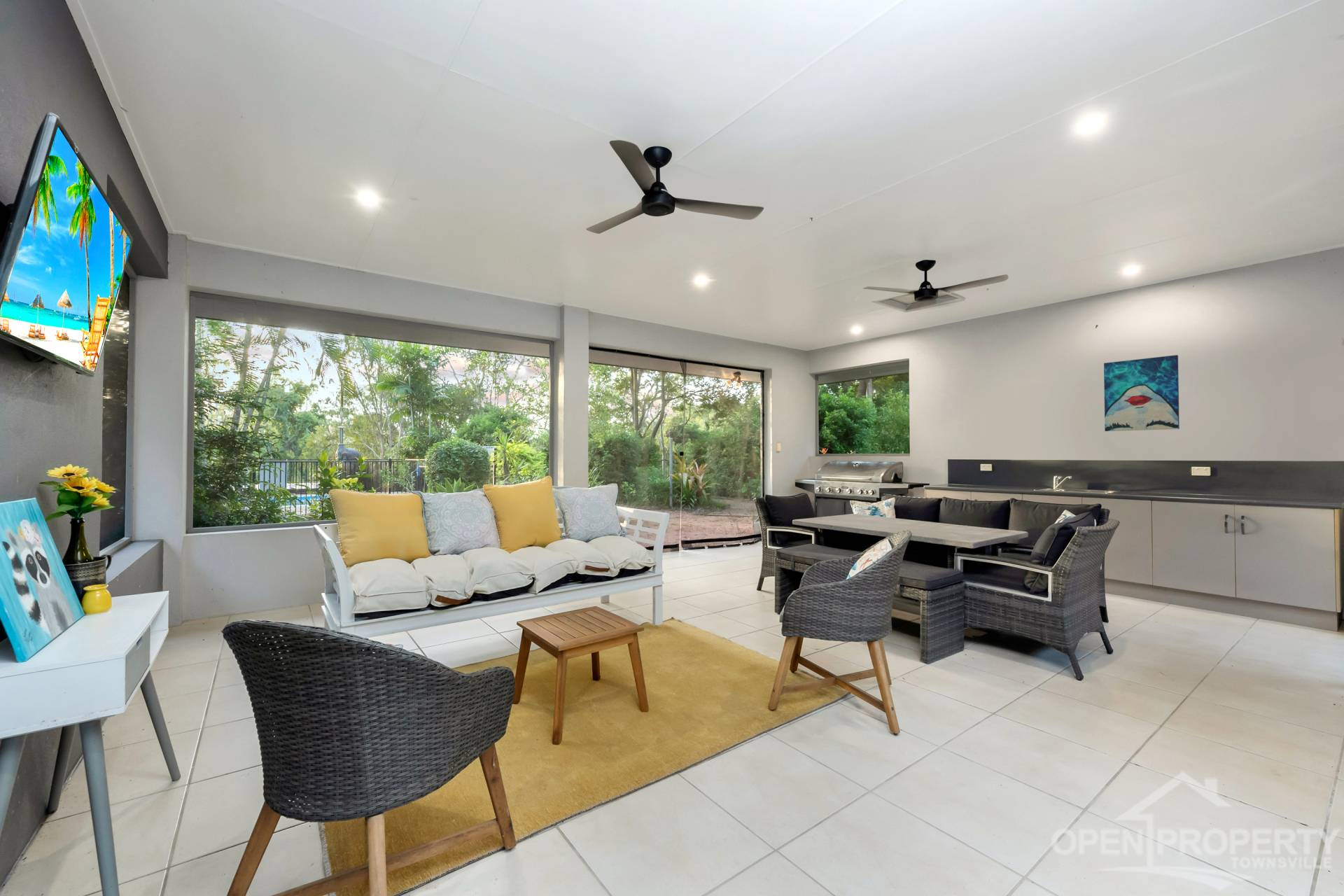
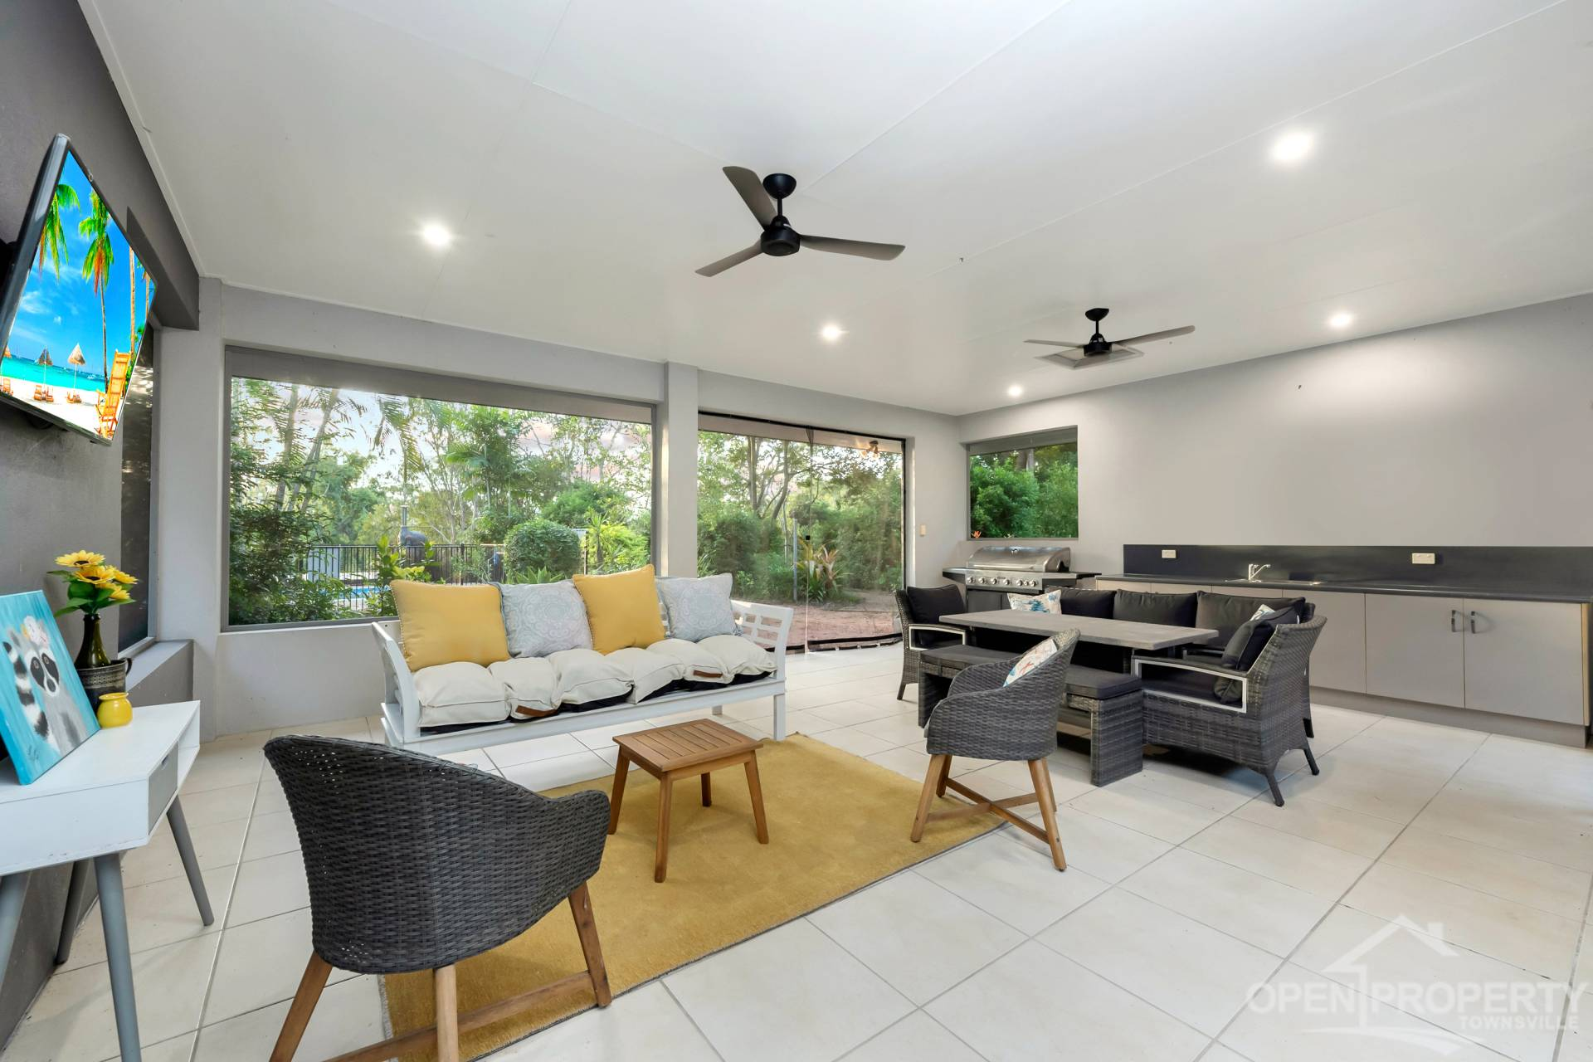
- wall art [1103,354,1180,432]
